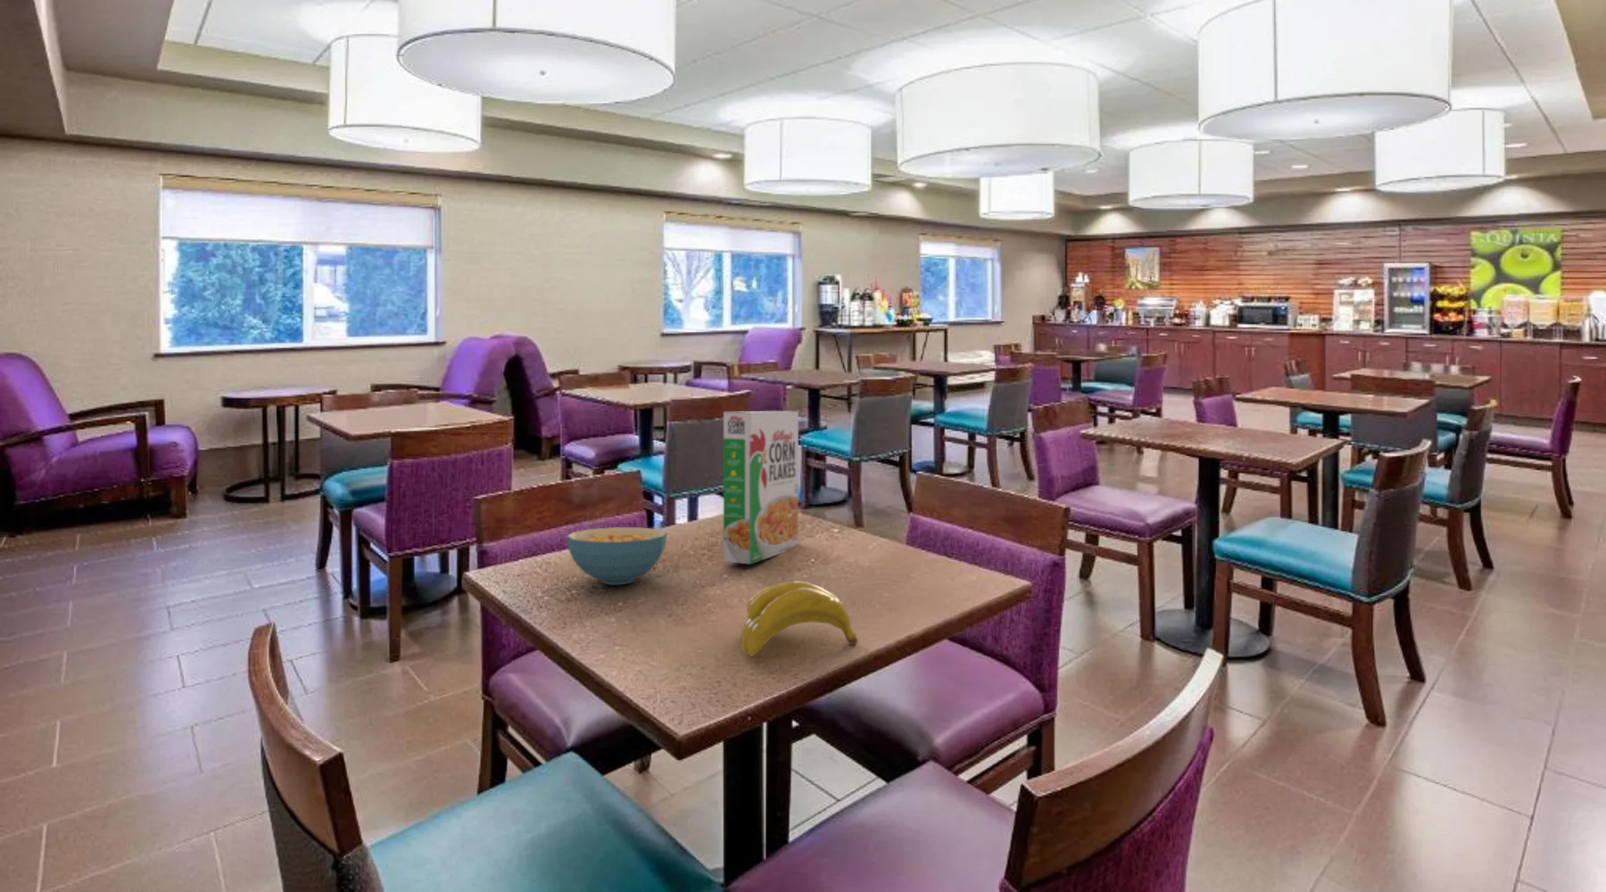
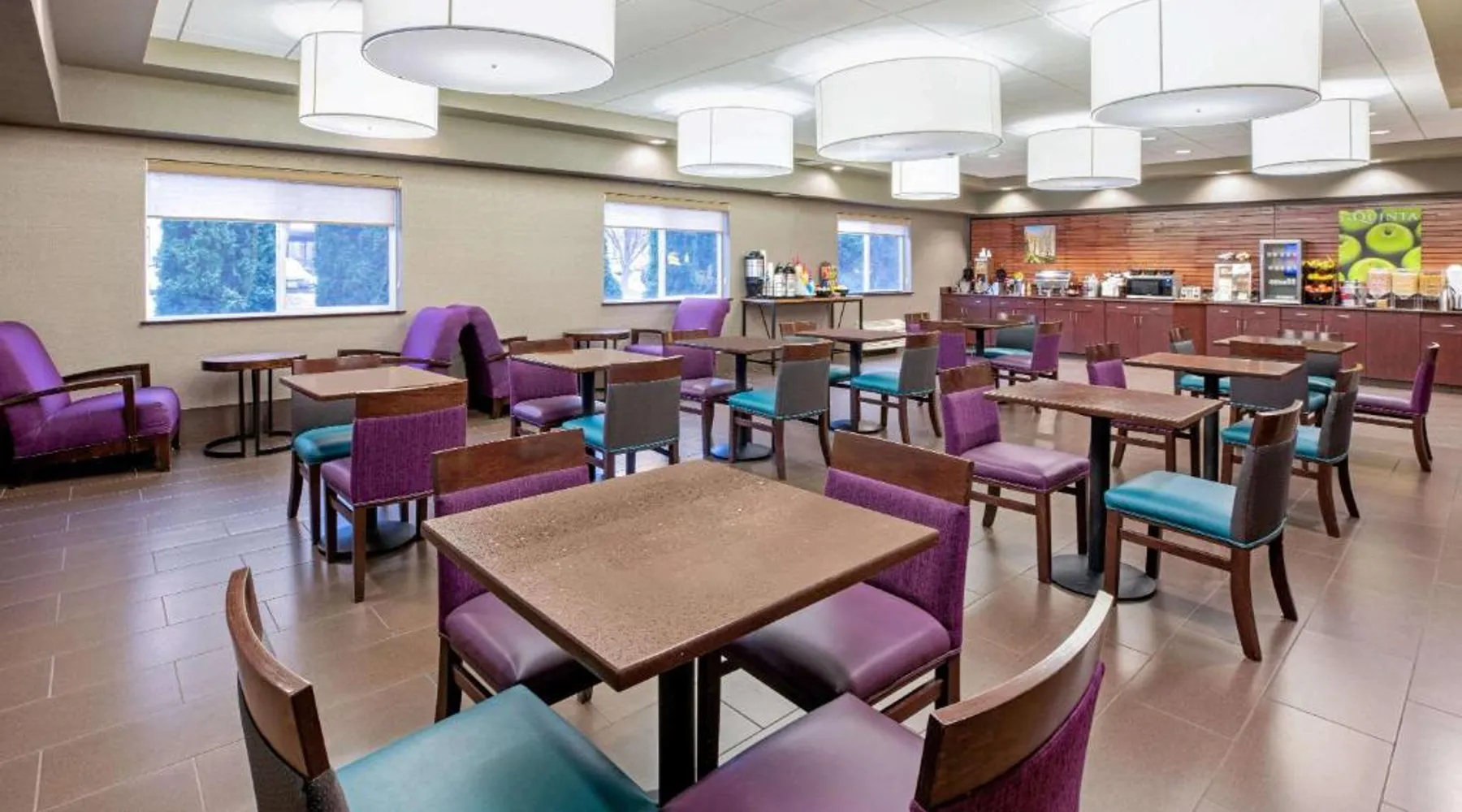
- cereal box [723,411,800,565]
- cereal bowl [566,526,668,586]
- banana [740,580,858,657]
